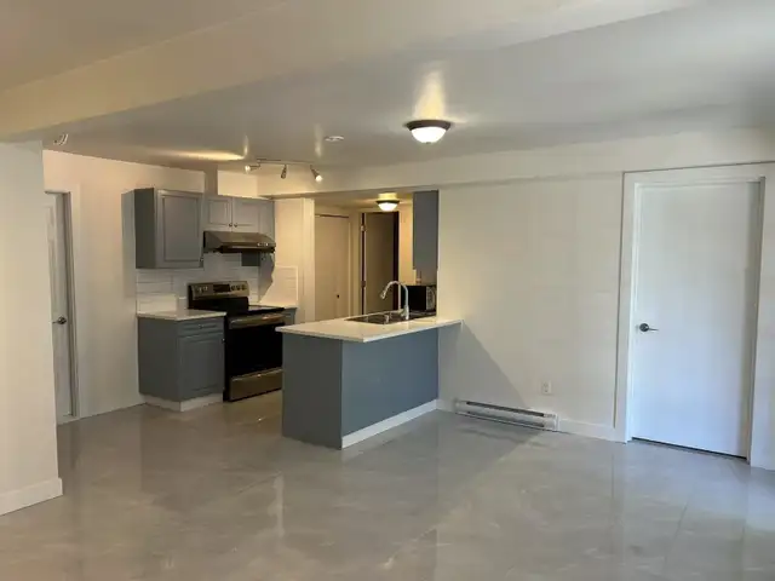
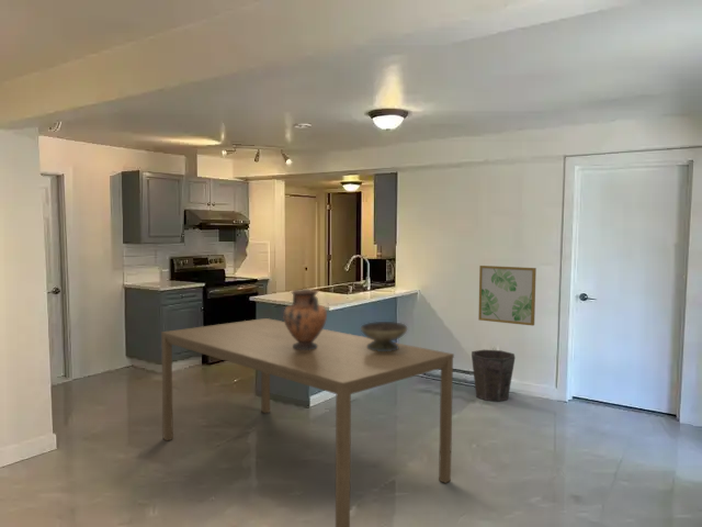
+ decorative bowl [360,321,408,351]
+ waste bin [471,349,517,403]
+ wall art [477,265,537,327]
+ dining table [160,317,455,527]
+ vase [282,288,328,350]
